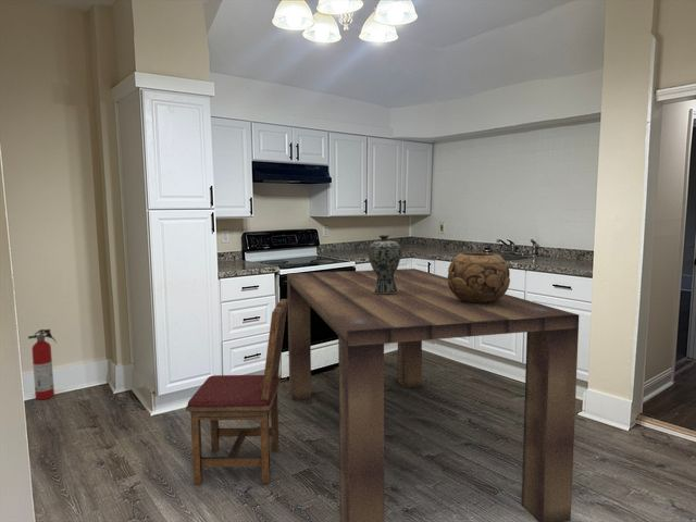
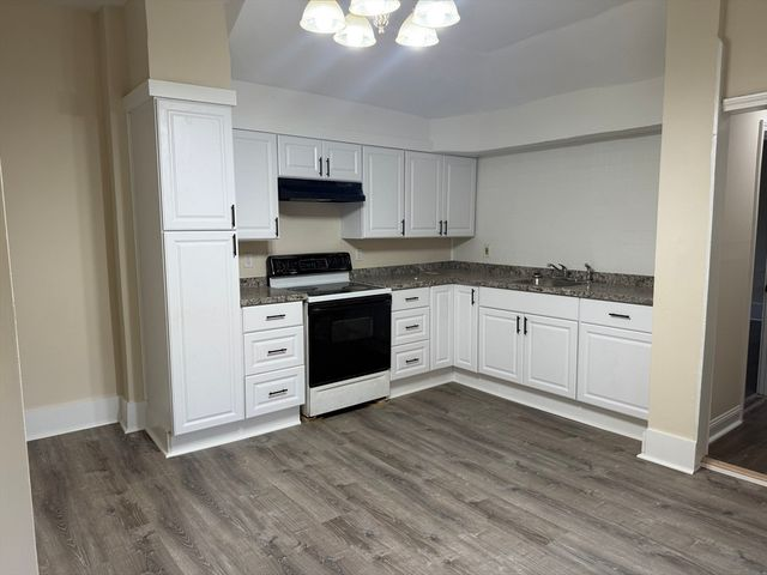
- fire extinguisher [27,328,58,400]
- vase [368,234,402,294]
- decorative bowl [447,252,511,303]
- dining chair [185,298,288,485]
- dining table [286,268,580,522]
